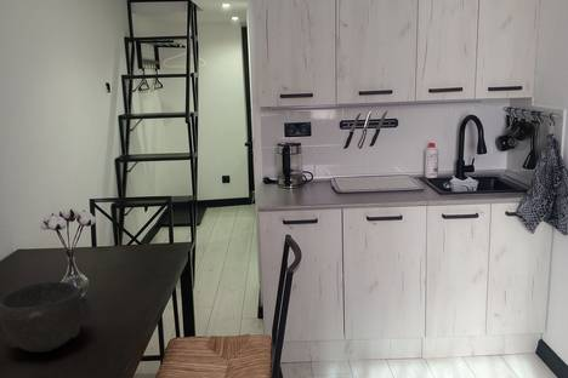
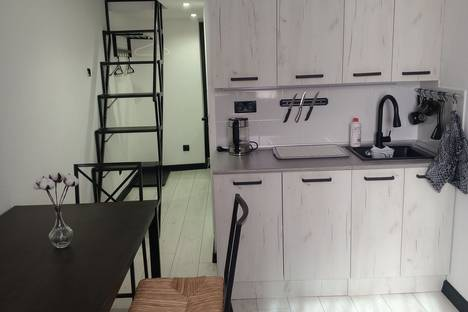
- bowl [0,280,85,354]
